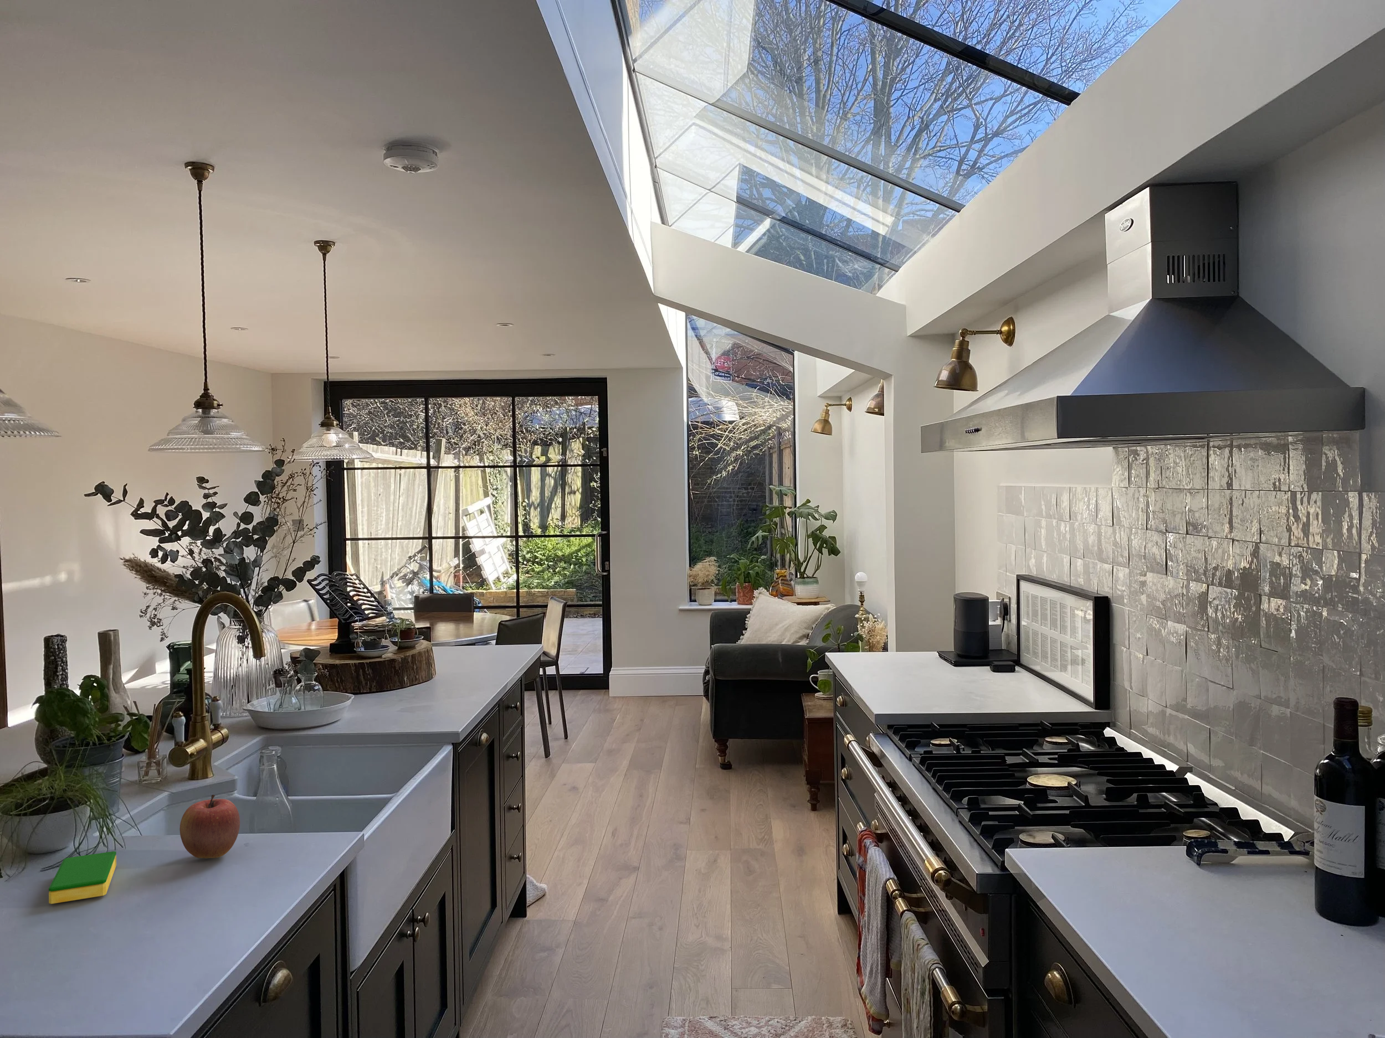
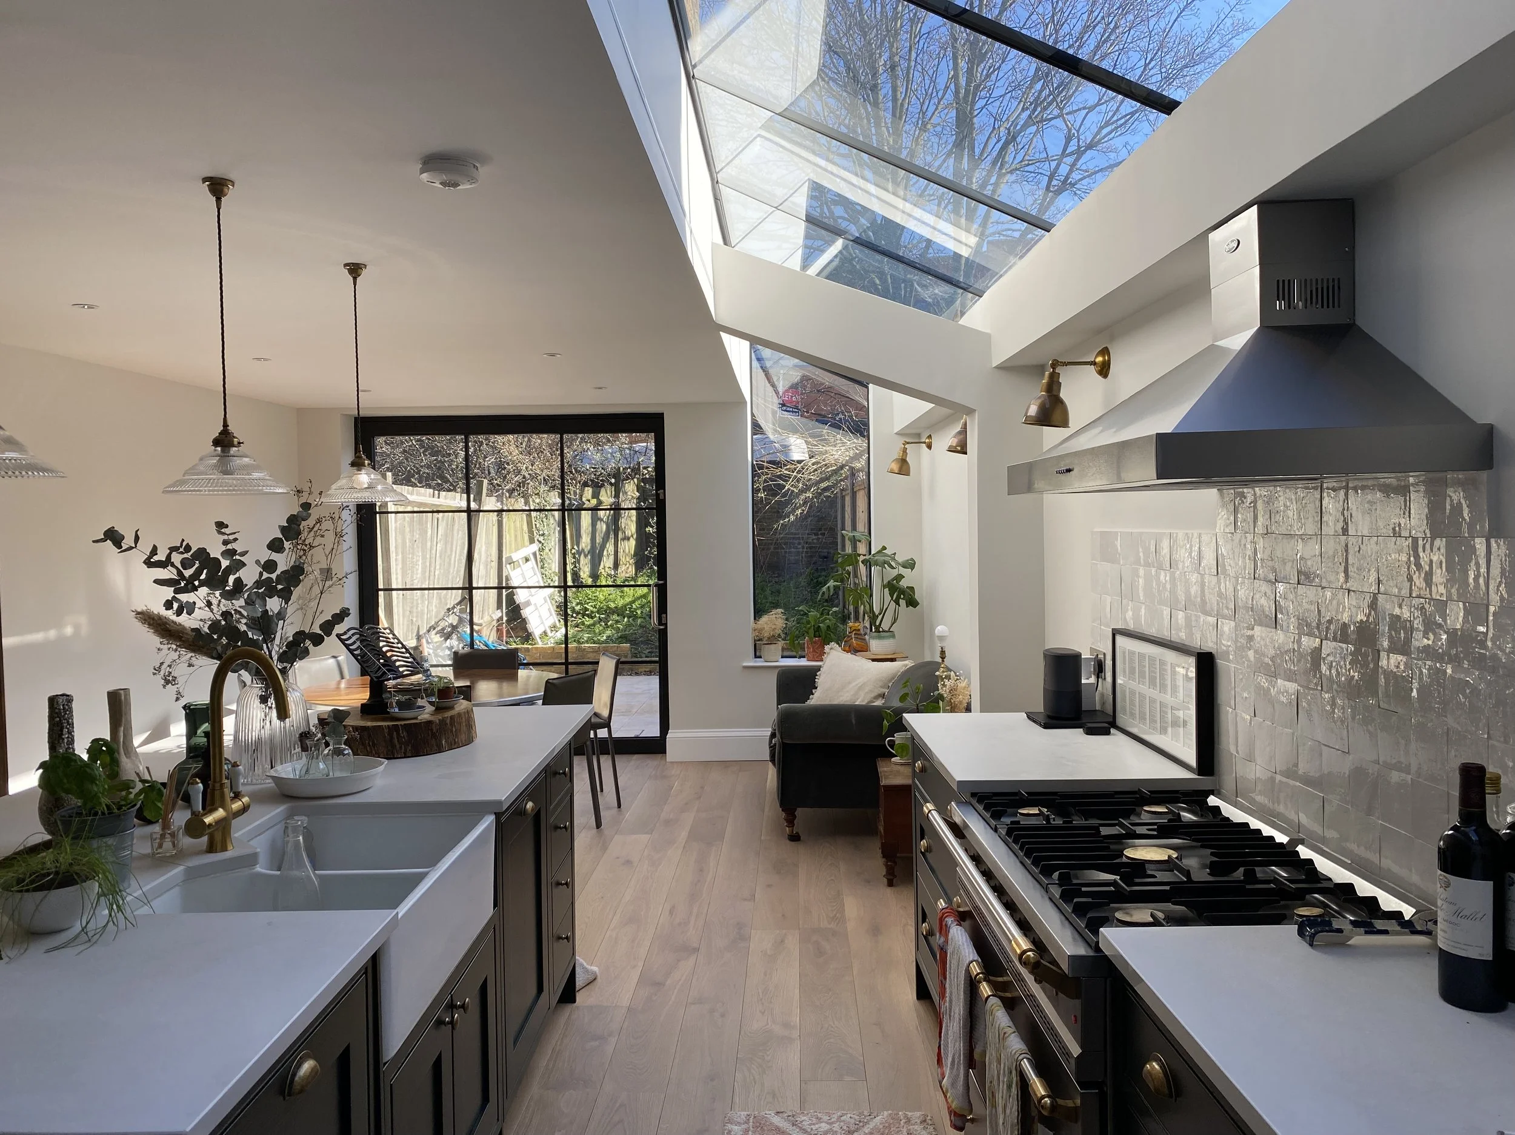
- dish sponge [48,850,117,905]
- apple [179,795,240,859]
